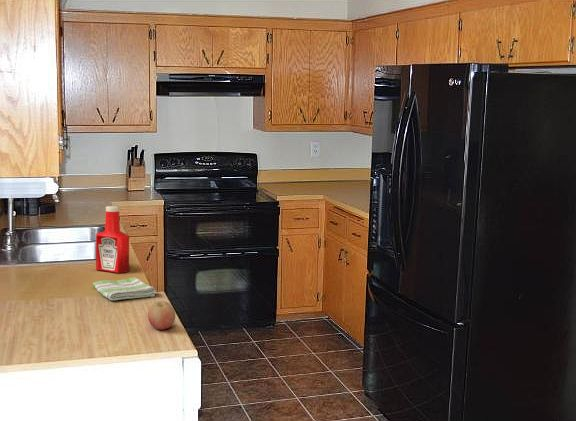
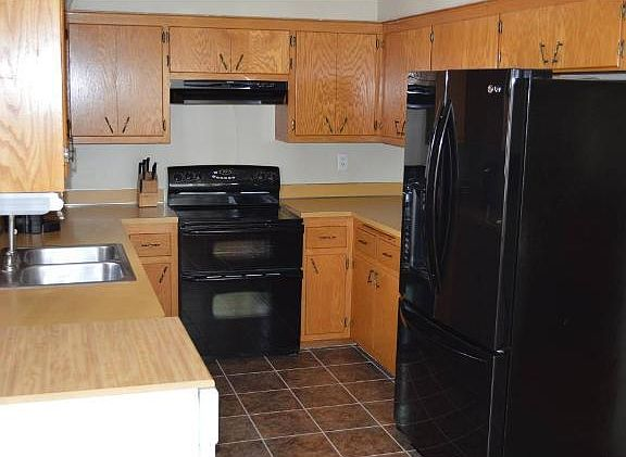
- fruit [147,300,176,331]
- dish towel [92,276,158,301]
- soap bottle [95,205,130,274]
